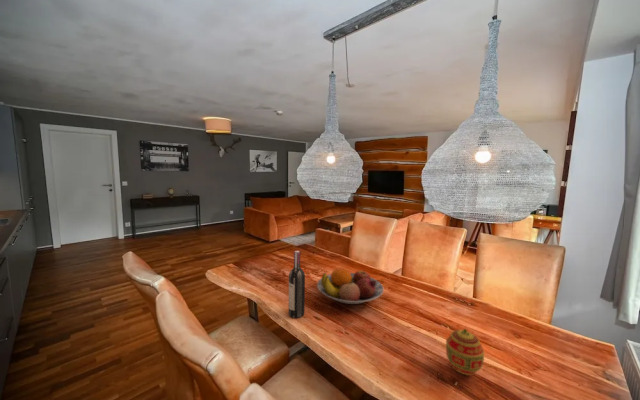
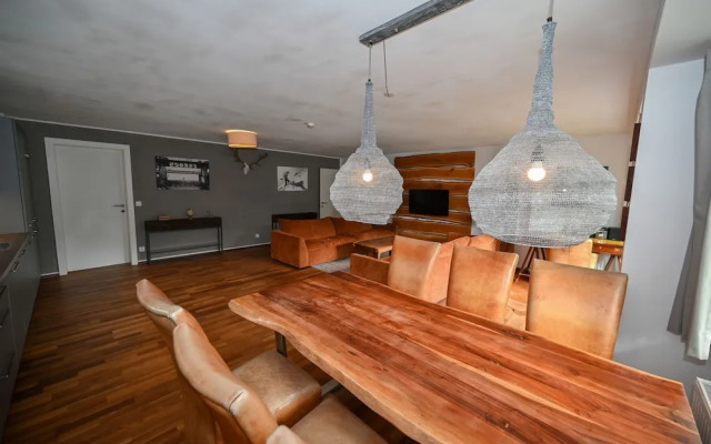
- fruit bowl [316,267,385,305]
- wine bottle [288,250,306,319]
- decorative egg [445,328,485,376]
